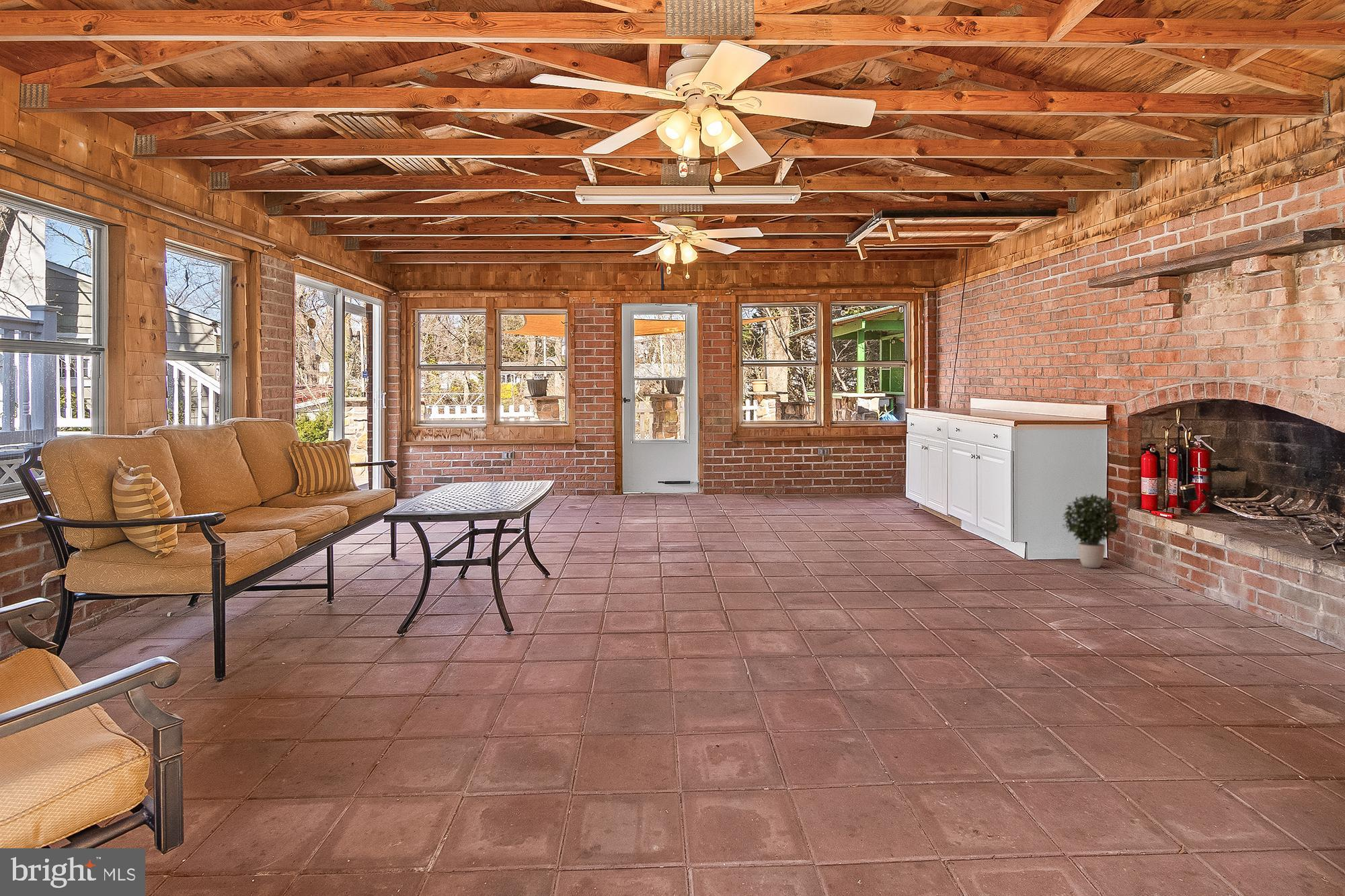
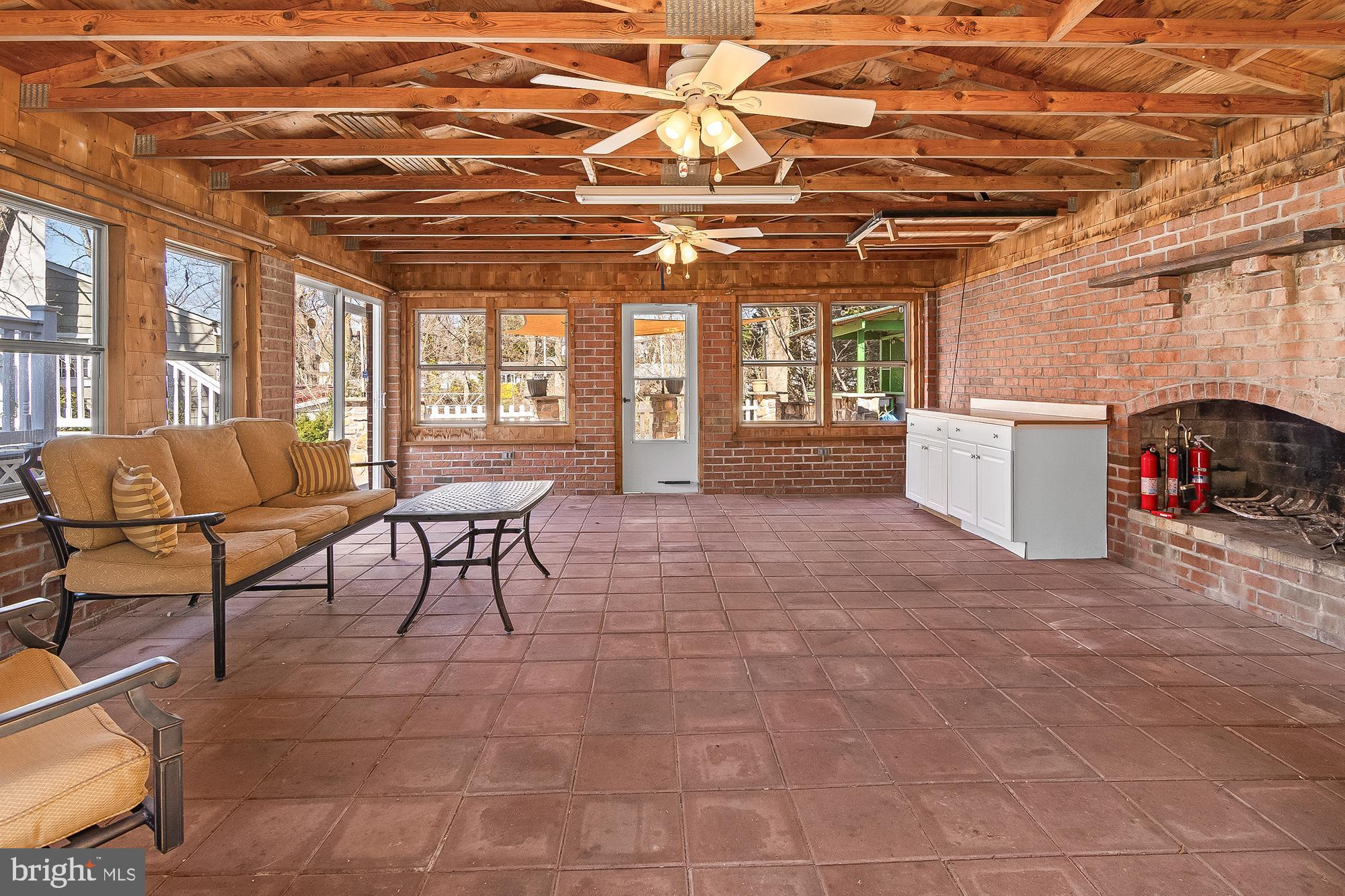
- potted plant [1061,493,1122,569]
